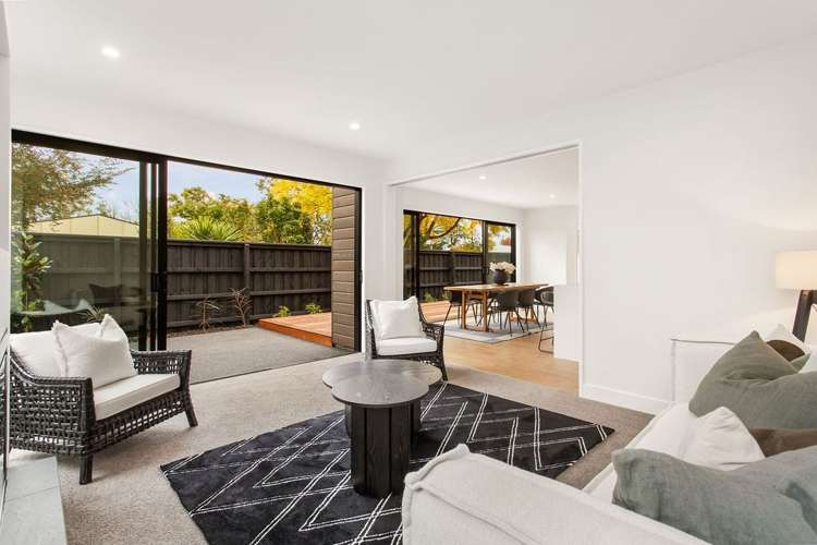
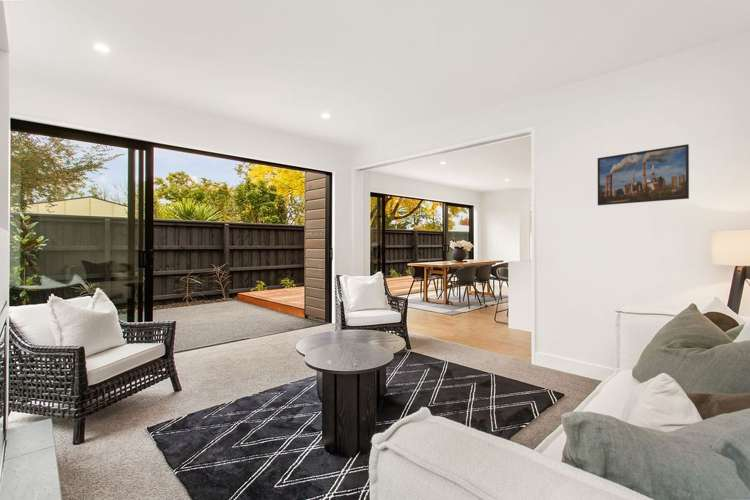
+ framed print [597,143,690,206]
